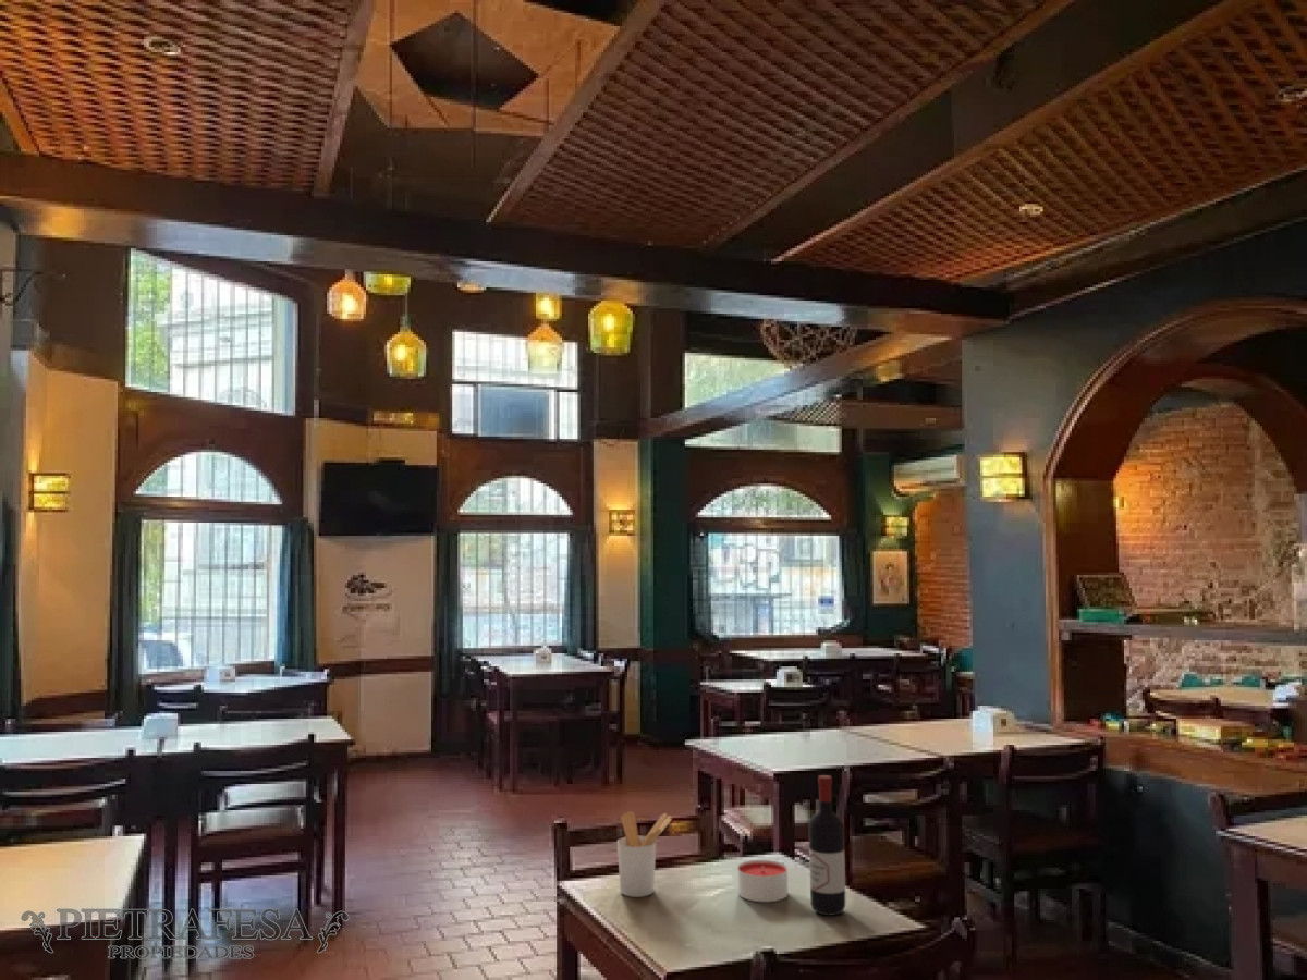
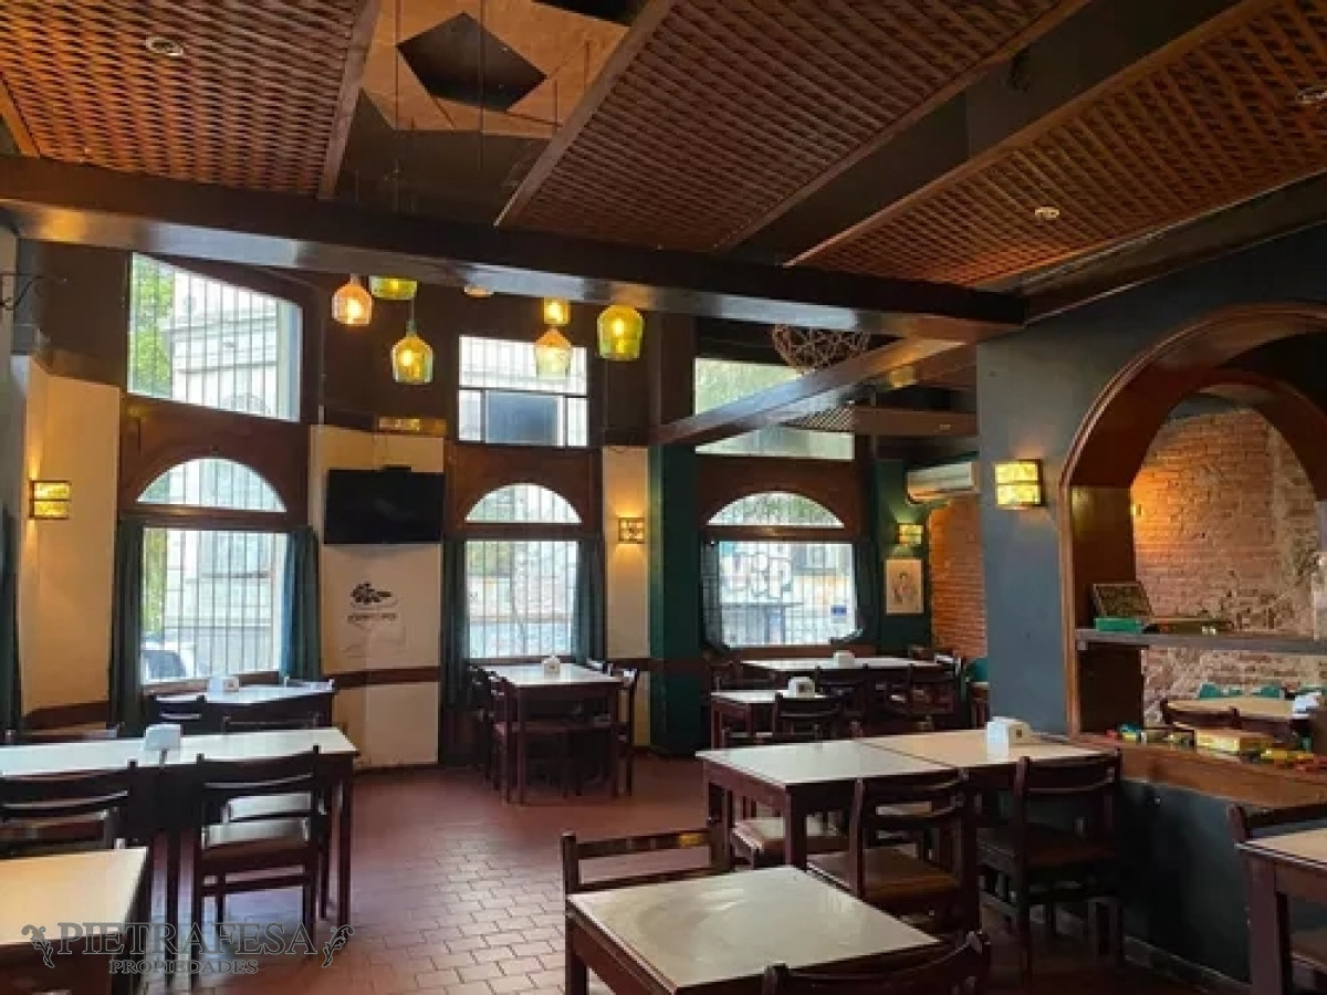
- wine bottle [807,774,846,917]
- utensil holder [616,810,673,898]
- candle [736,859,789,903]
